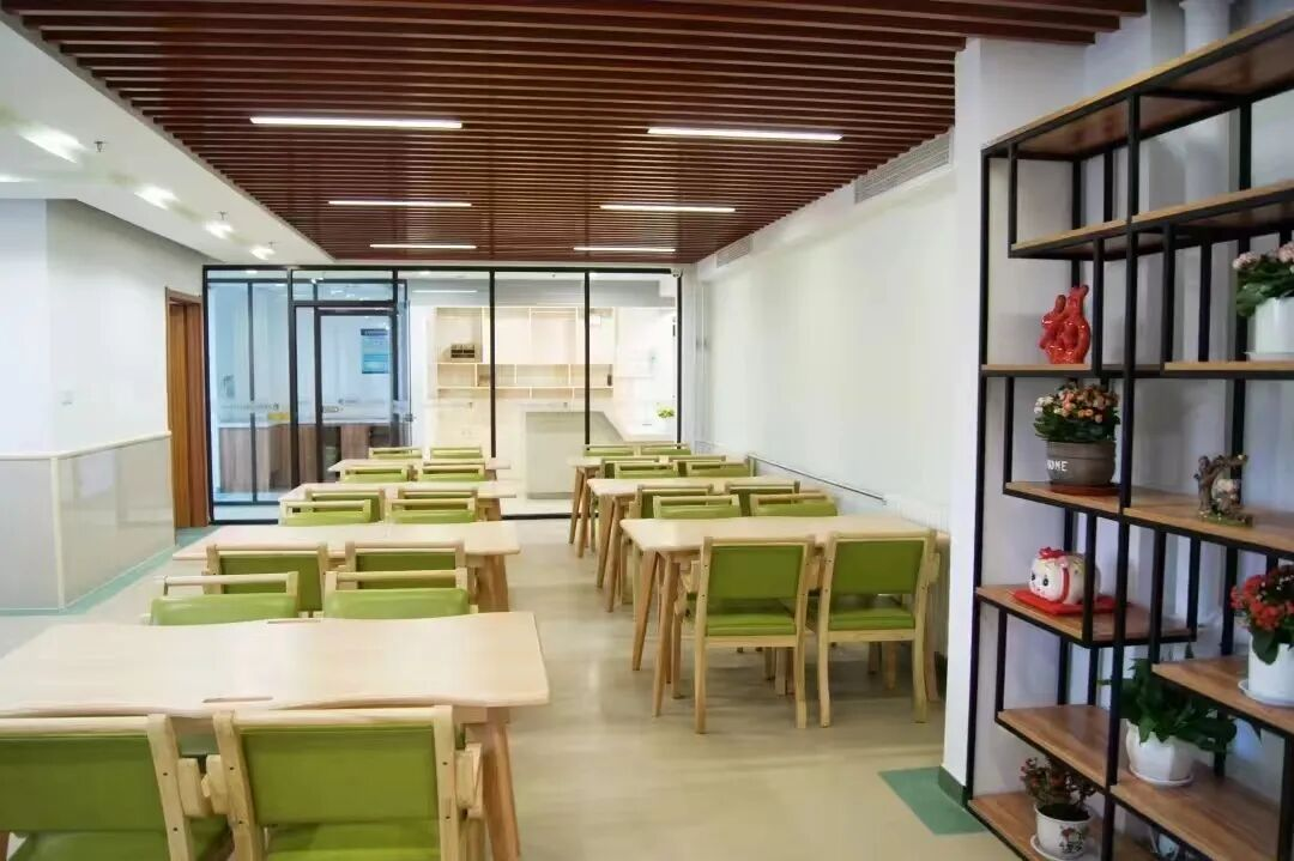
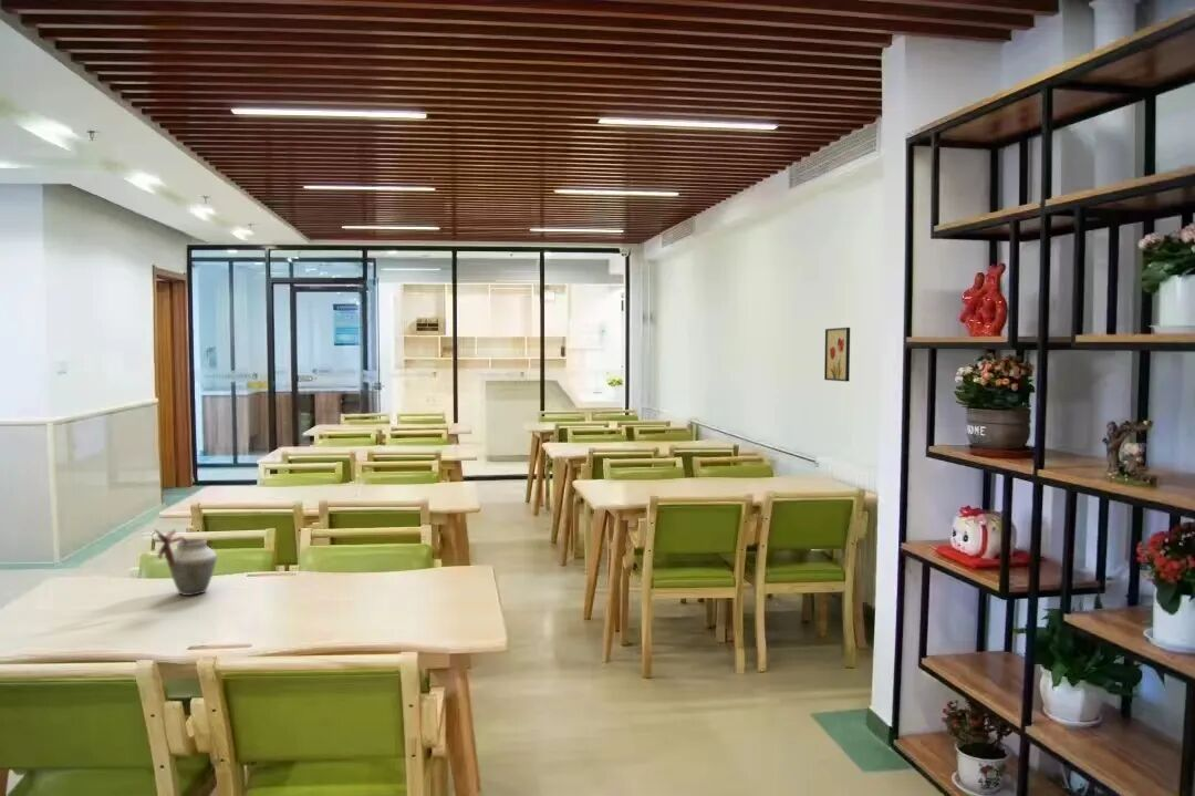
+ wall art [823,327,851,383]
+ vase [154,528,218,597]
